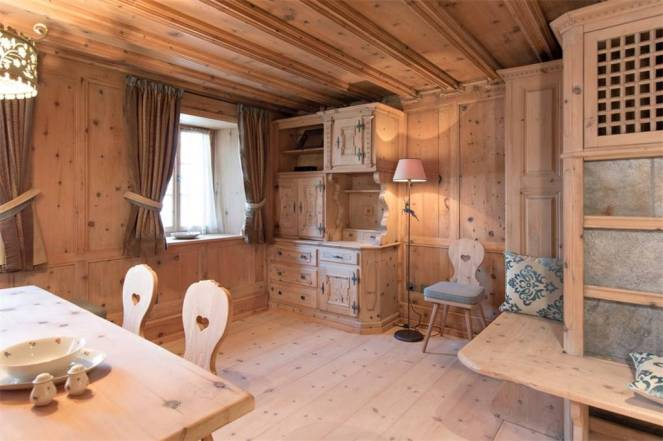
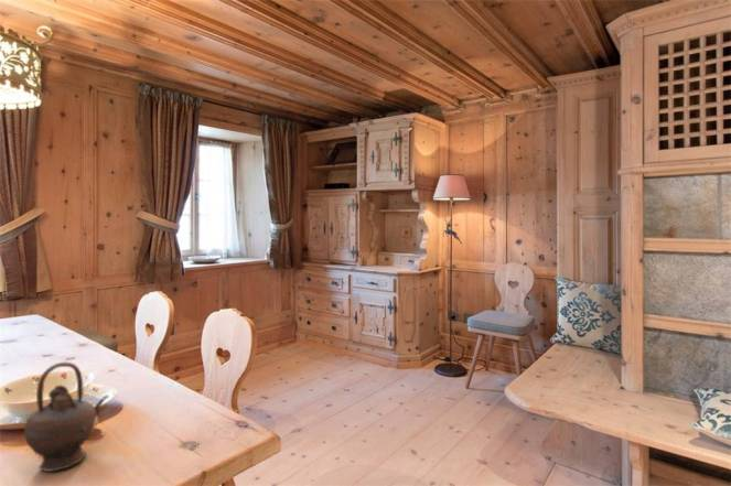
+ teapot [23,361,110,473]
